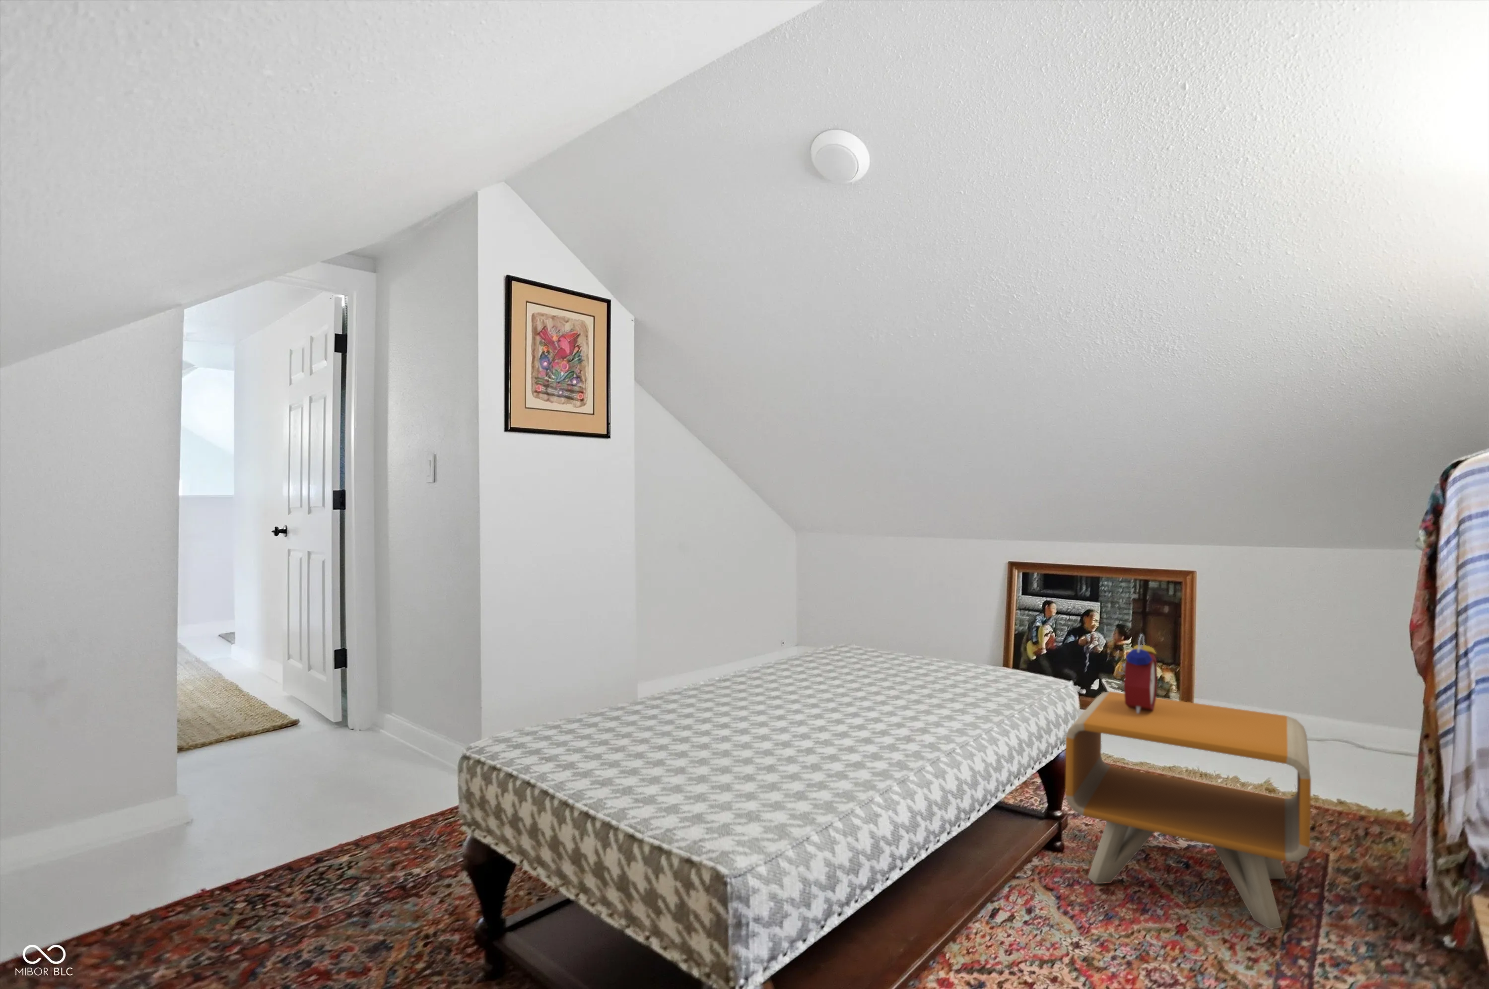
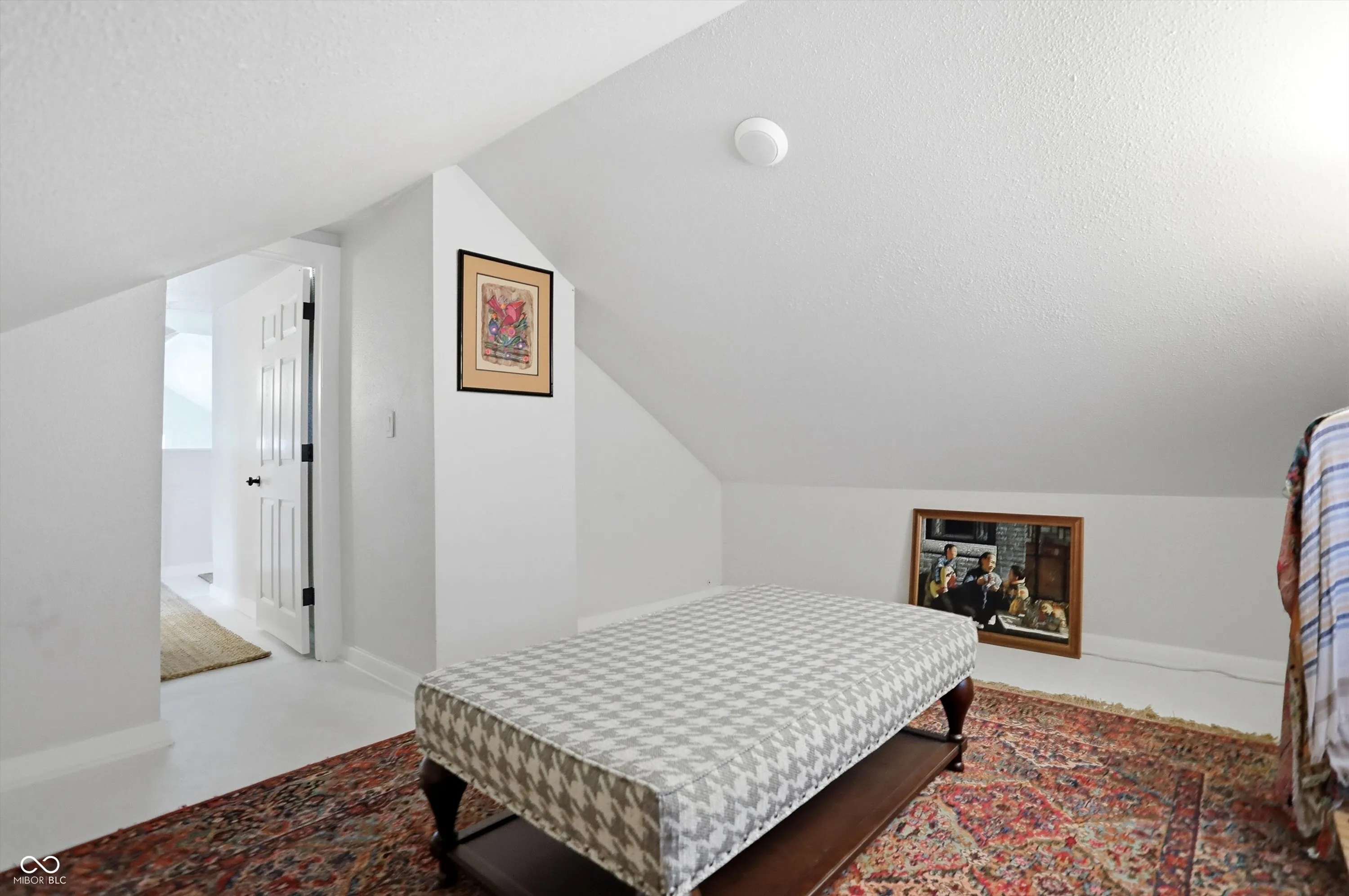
- nightstand [1065,691,1311,930]
- alarm clock [1115,634,1158,713]
